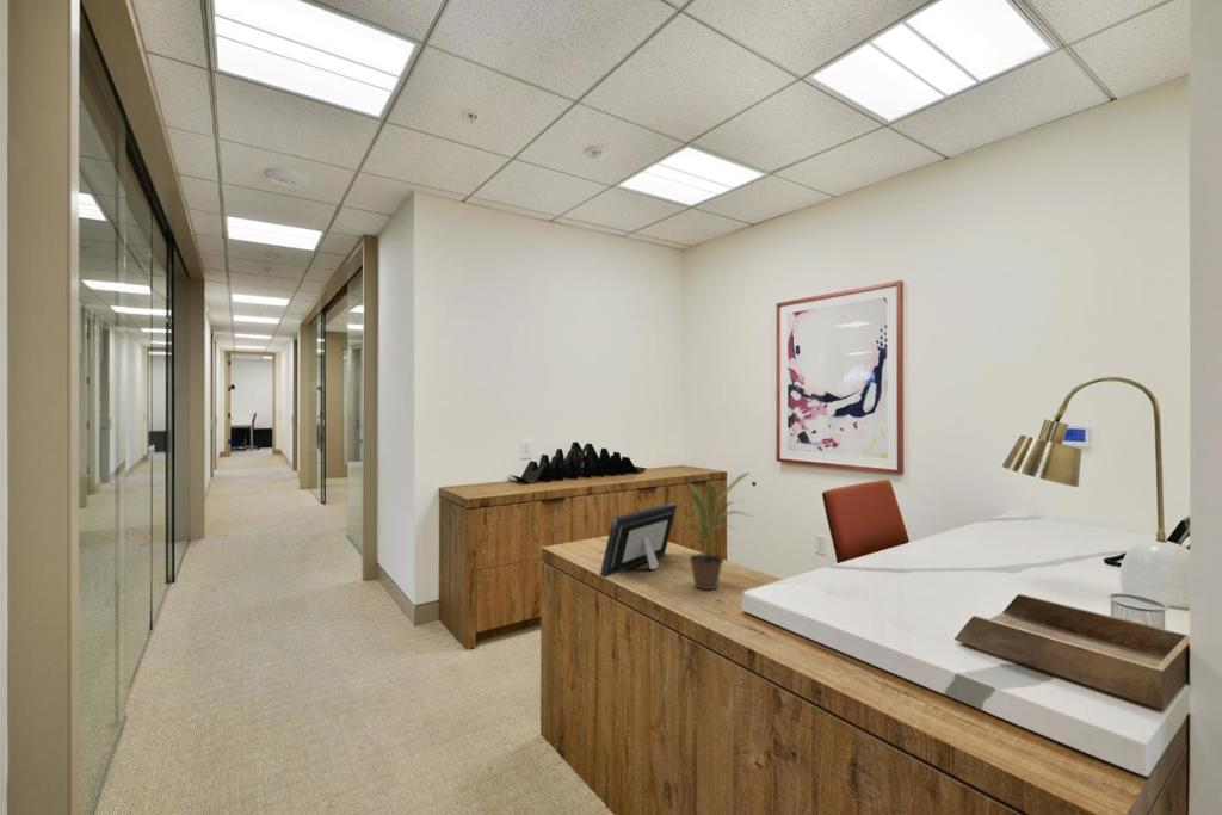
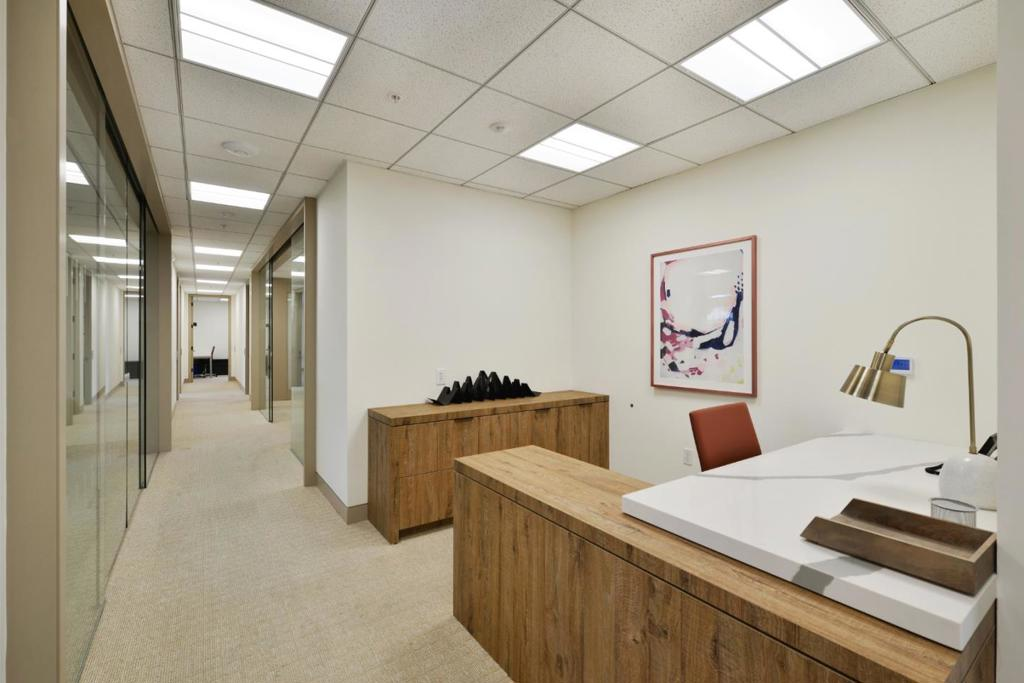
- potted plant [677,471,753,591]
- picture frame [599,501,678,579]
